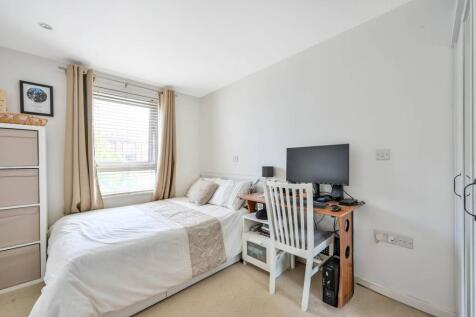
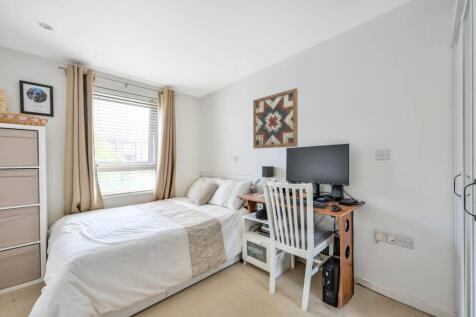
+ wall art [252,87,299,149]
